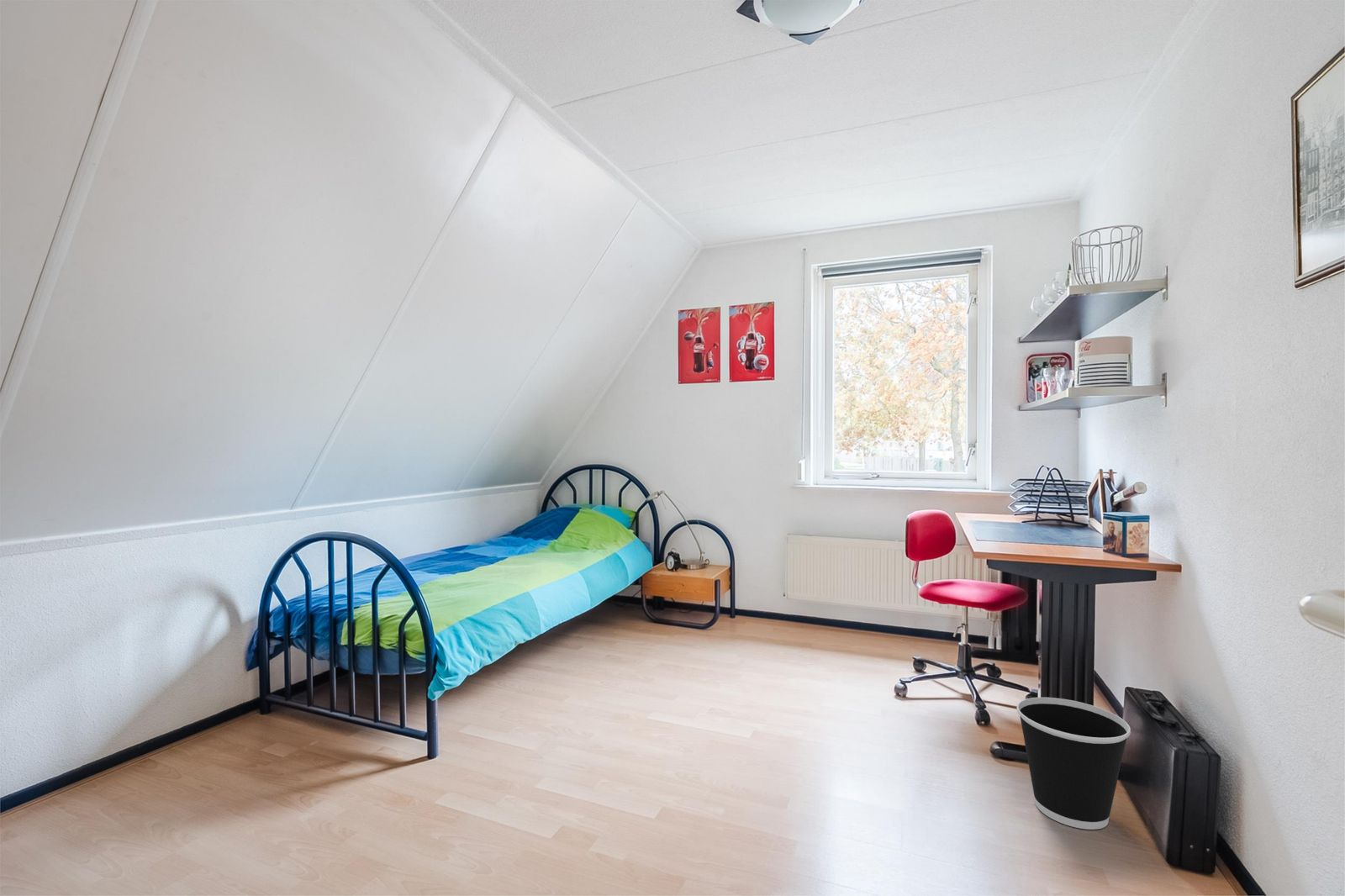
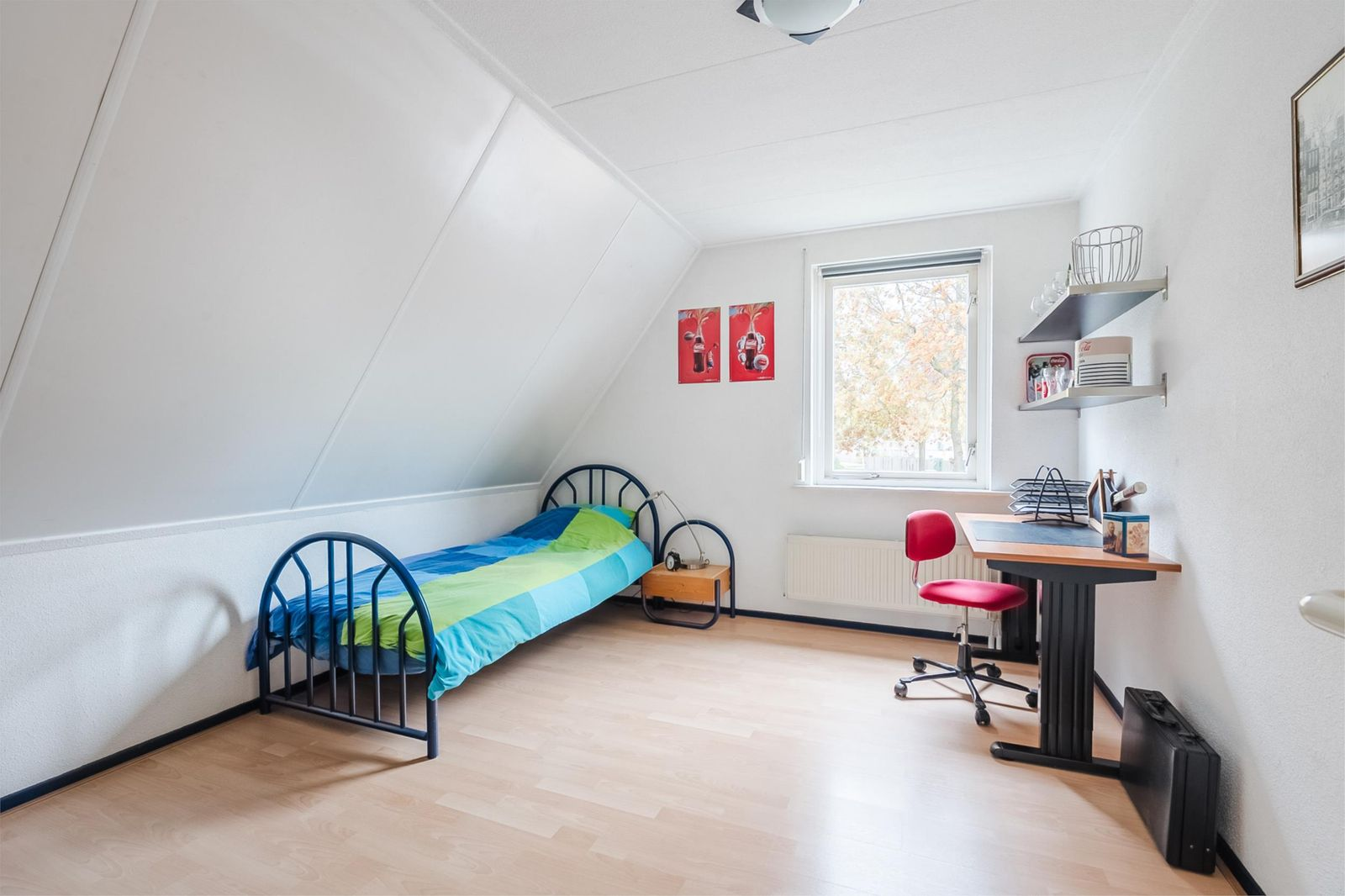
- wastebasket [1016,697,1131,830]
